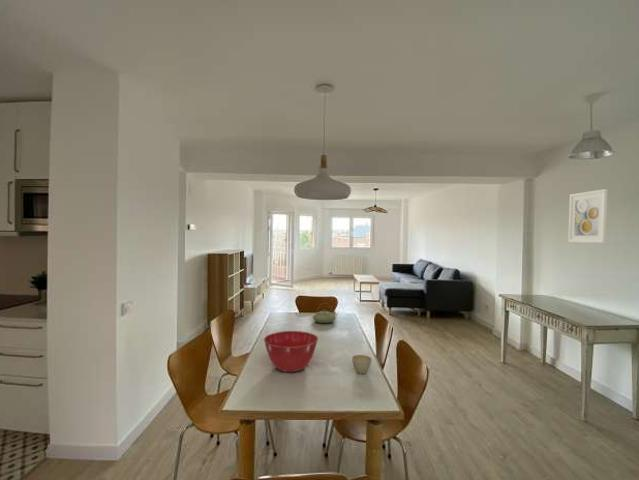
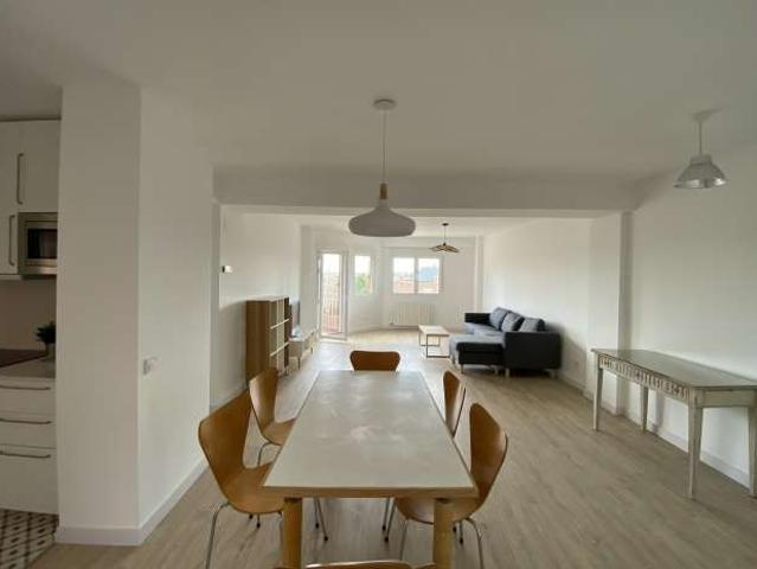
- flower pot [351,354,373,375]
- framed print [567,188,609,244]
- mixing bowl [263,330,319,373]
- teapot [312,302,337,324]
